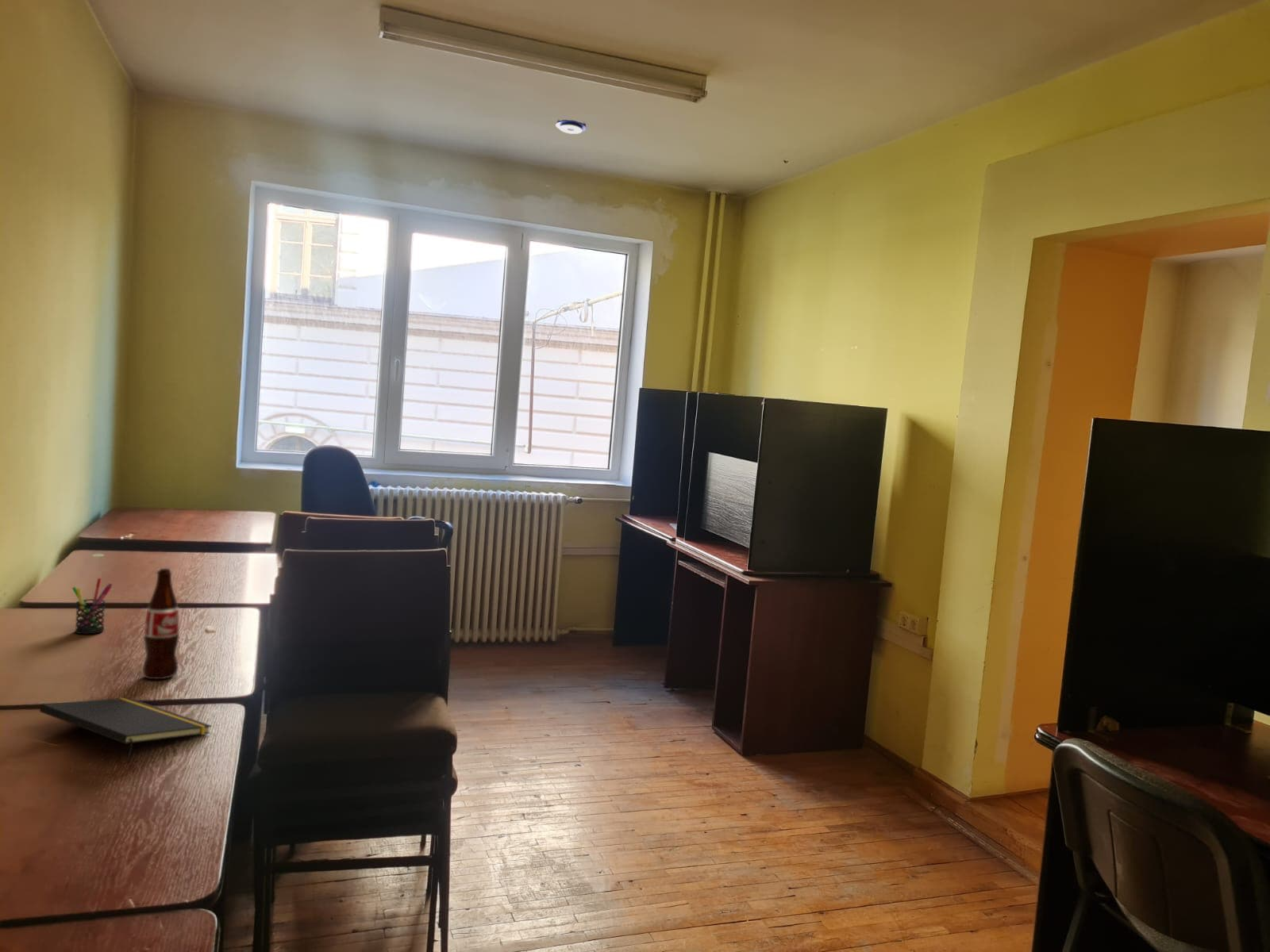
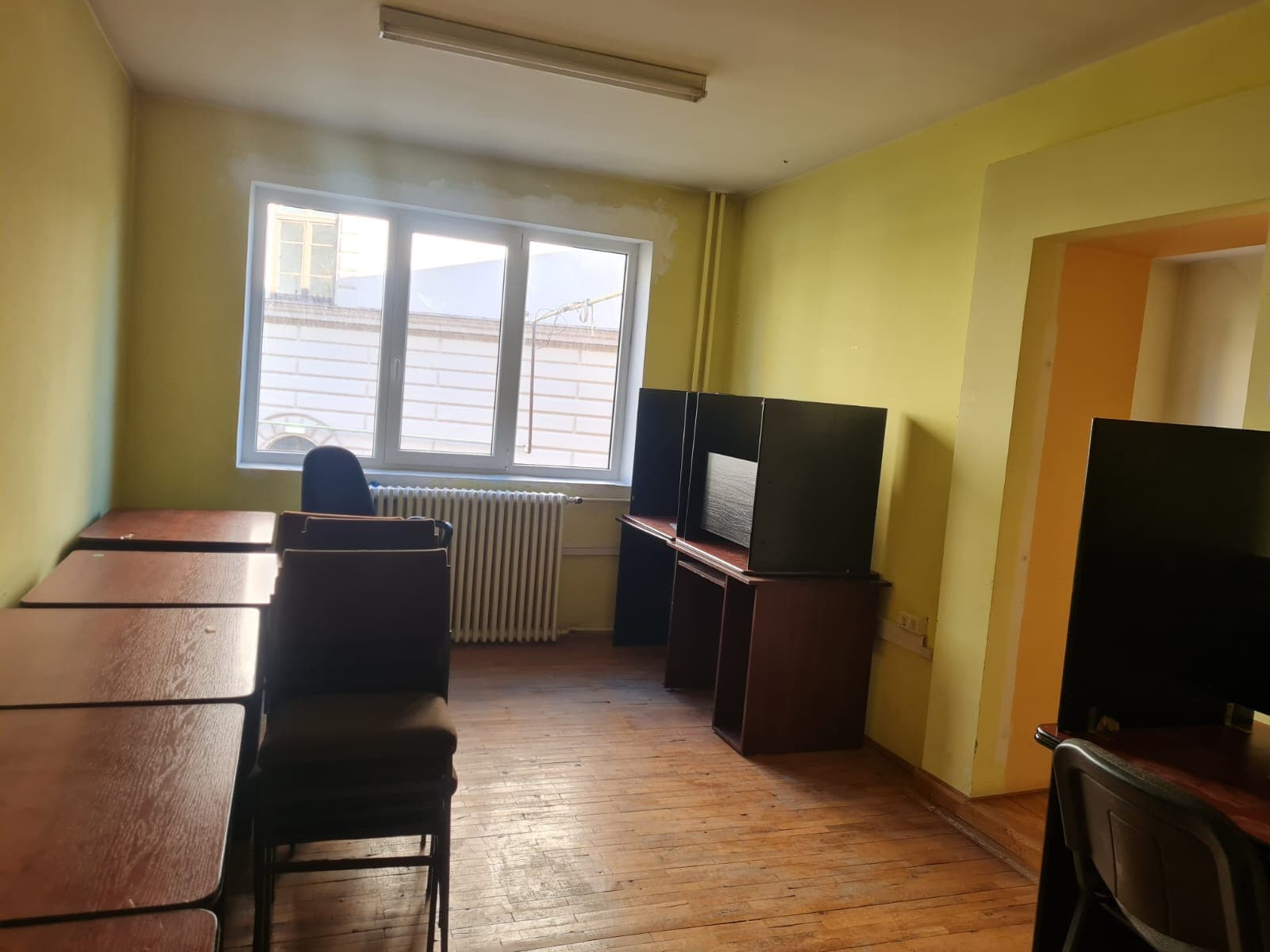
- bottle [141,568,180,680]
- pen holder [71,578,114,635]
- notepad [39,697,213,765]
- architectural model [555,118,587,135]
